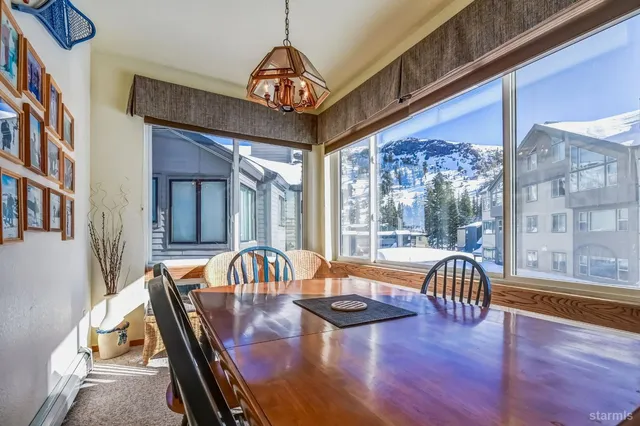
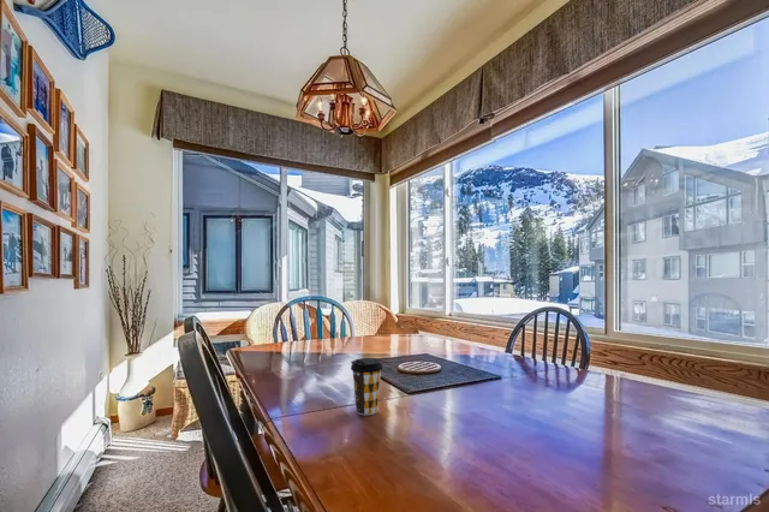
+ coffee cup [350,357,384,416]
